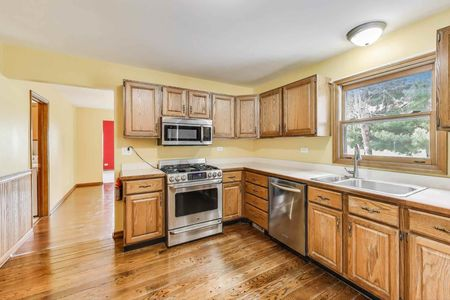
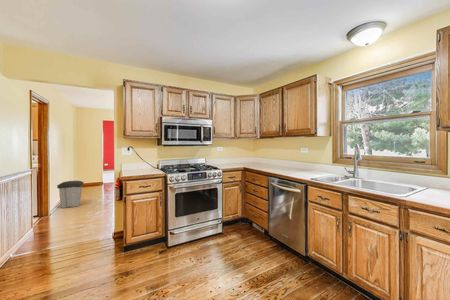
+ trash can [56,180,85,209]
